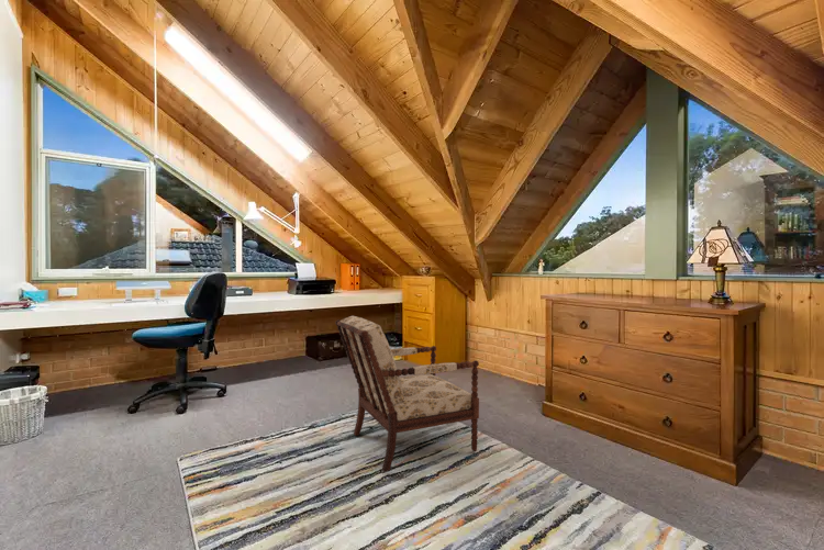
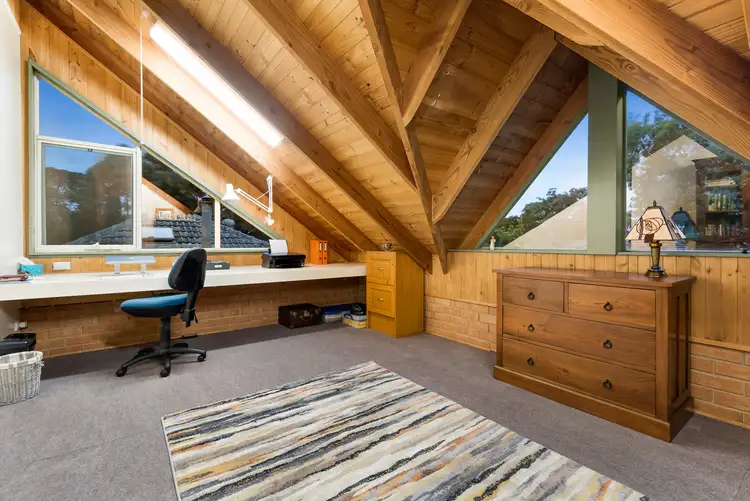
- armchair [335,315,480,473]
